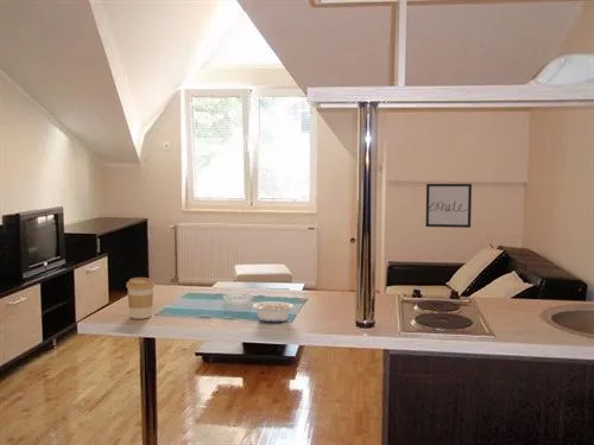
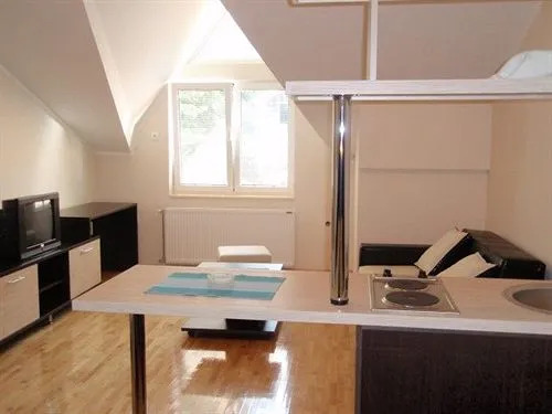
- legume [252,298,295,323]
- coffee cup [125,276,156,320]
- wall art [424,183,473,229]
